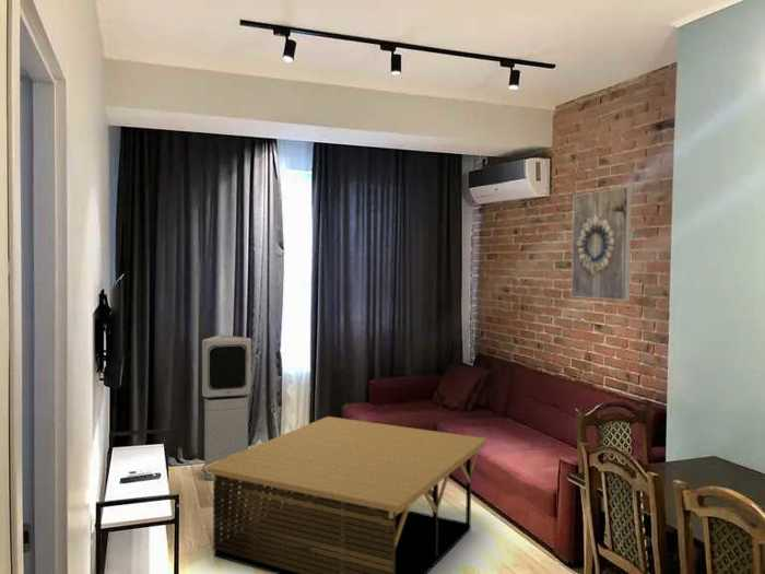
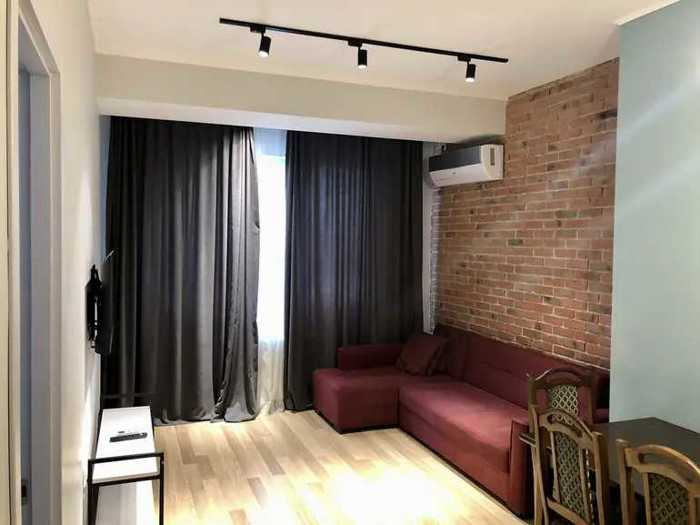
- coffee table [204,415,489,574]
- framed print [570,186,633,302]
- air purifier [201,333,252,481]
